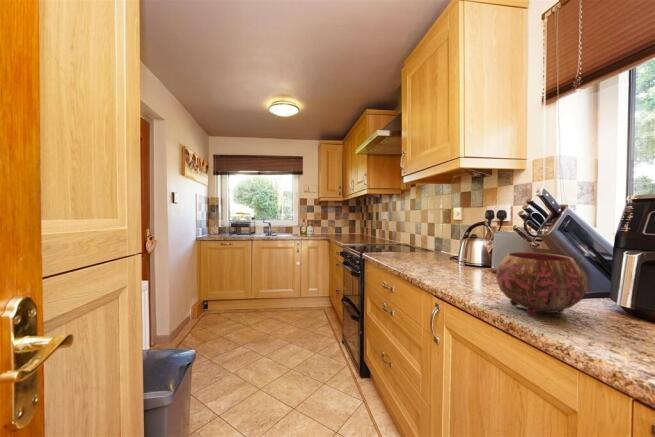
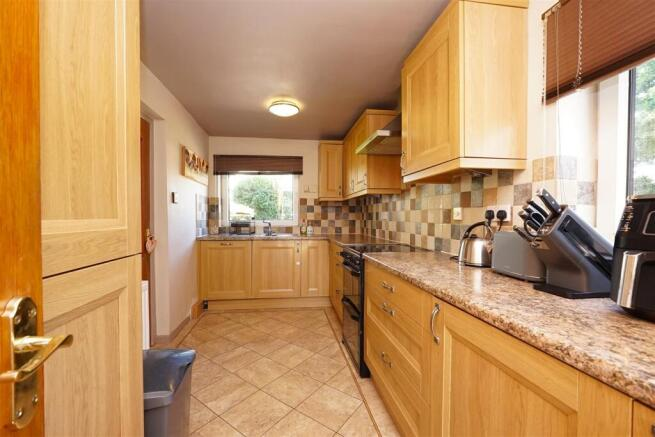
- bowl [495,251,587,317]
